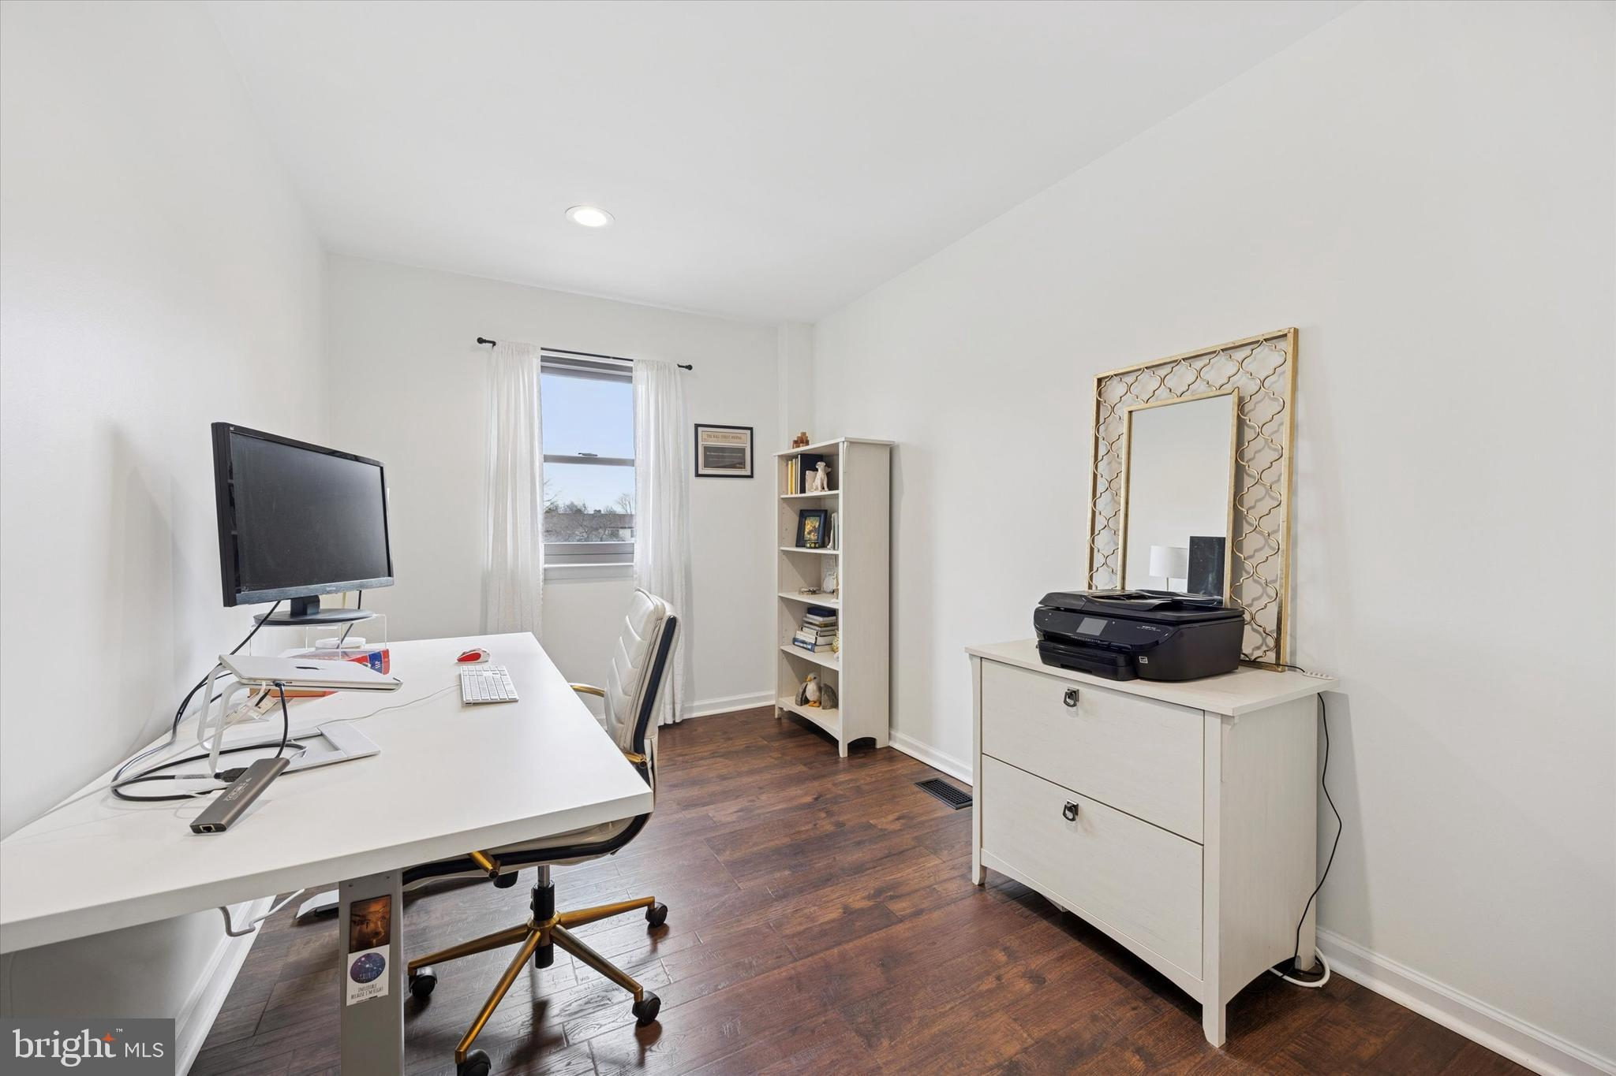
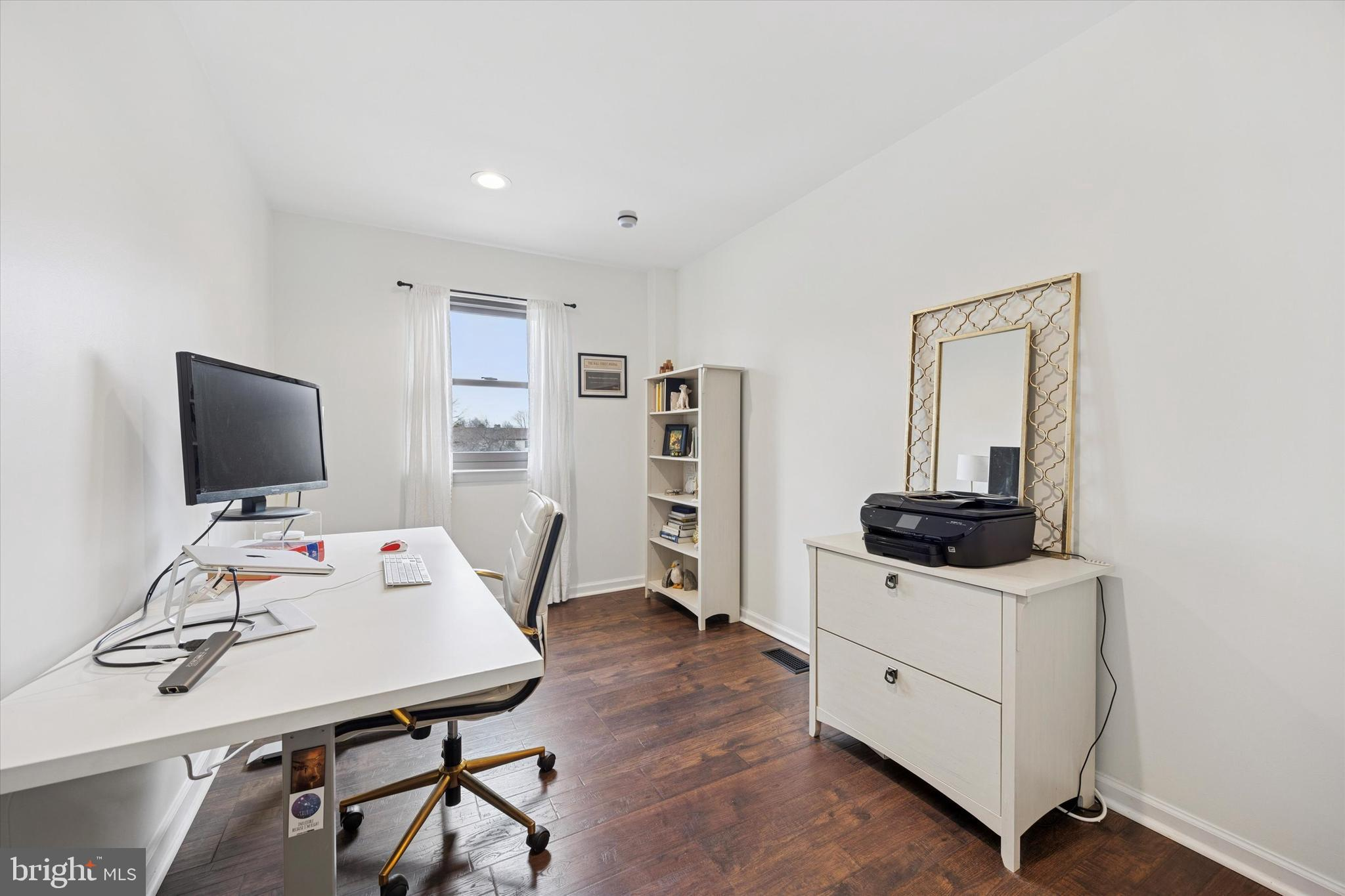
+ smoke detector [617,209,638,229]
